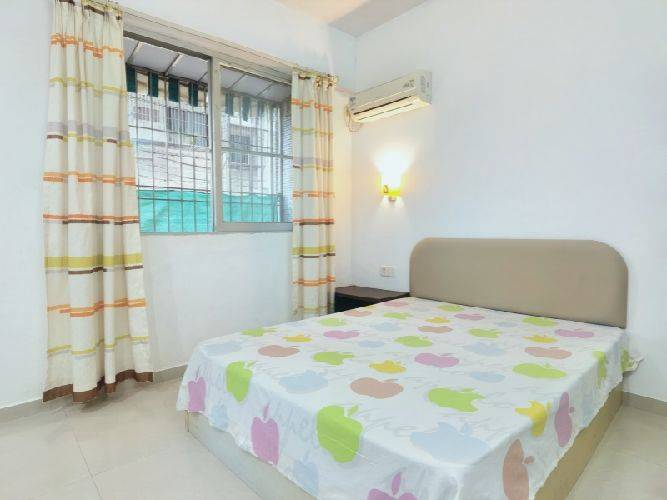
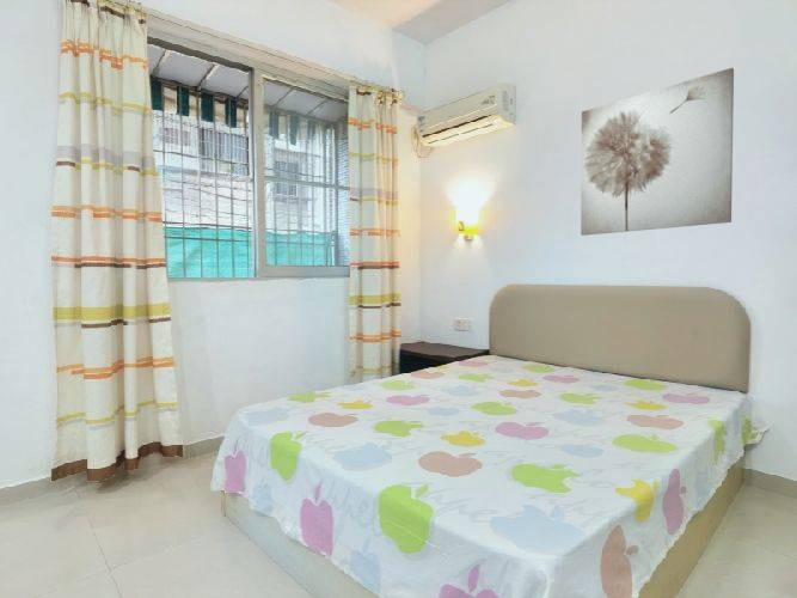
+ wall art [580,67,735,237]
